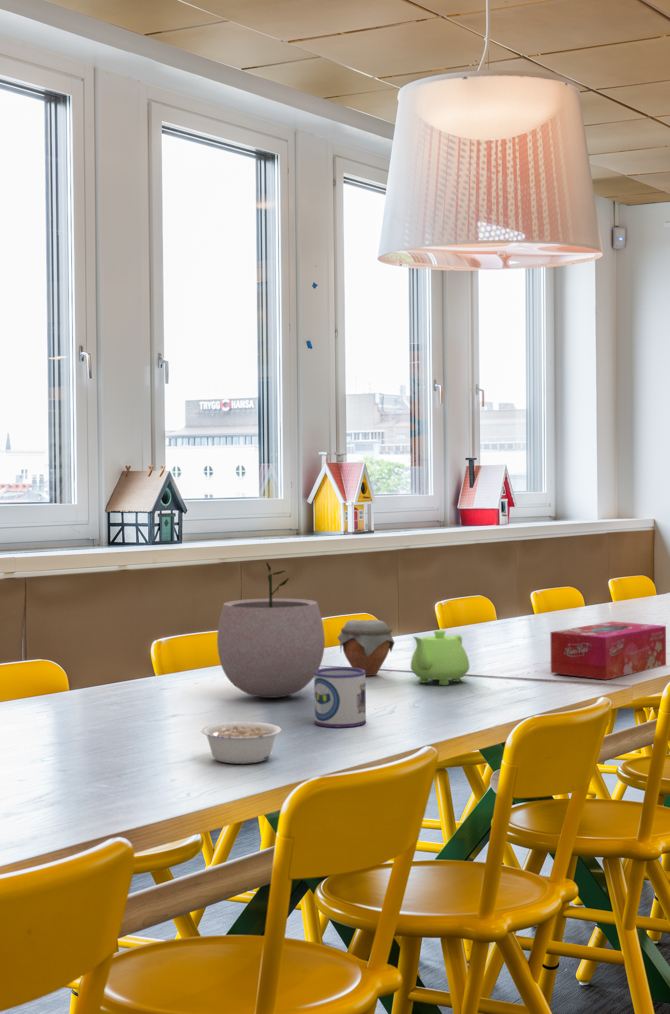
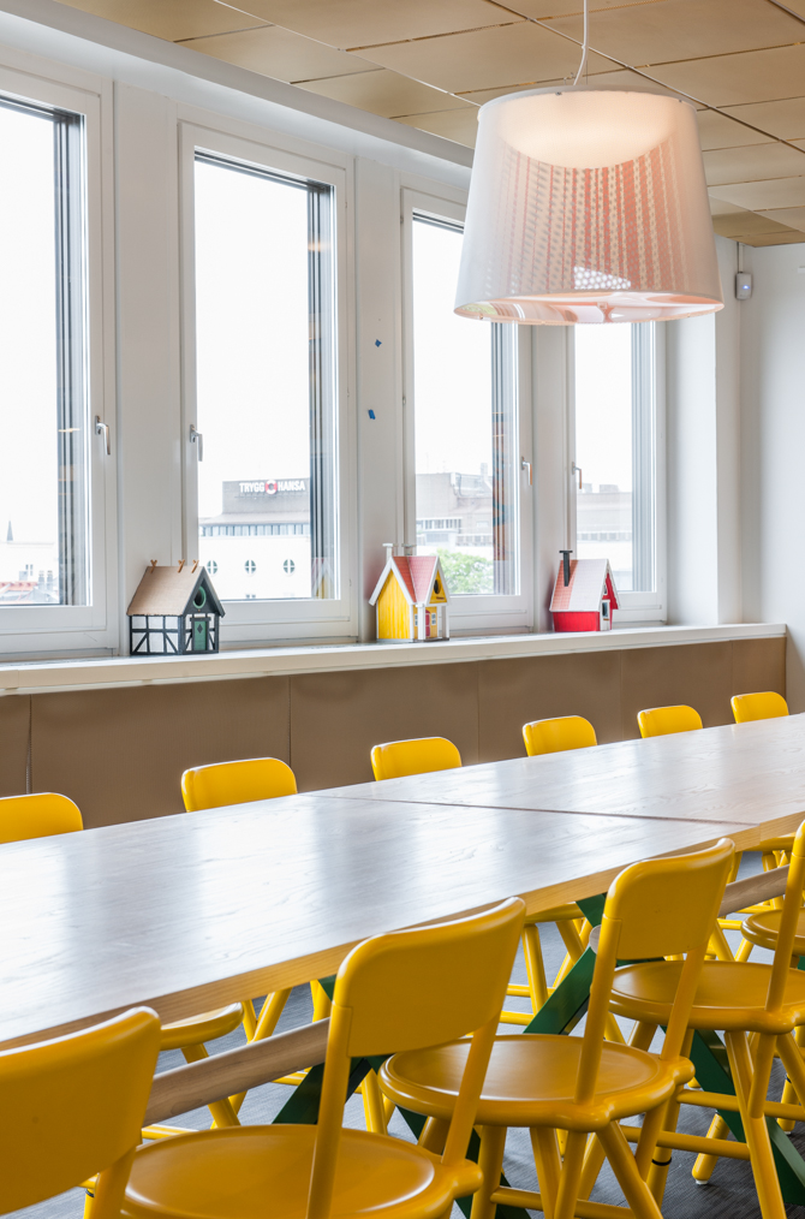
- plant pot [216,561,326,699]
- legume [200,721,283,765]
- mug [313,666,367,728]
- jar [336,619,395,677]
- tissue box [550,620,667,681]
- teapot [410,629,470,686]
